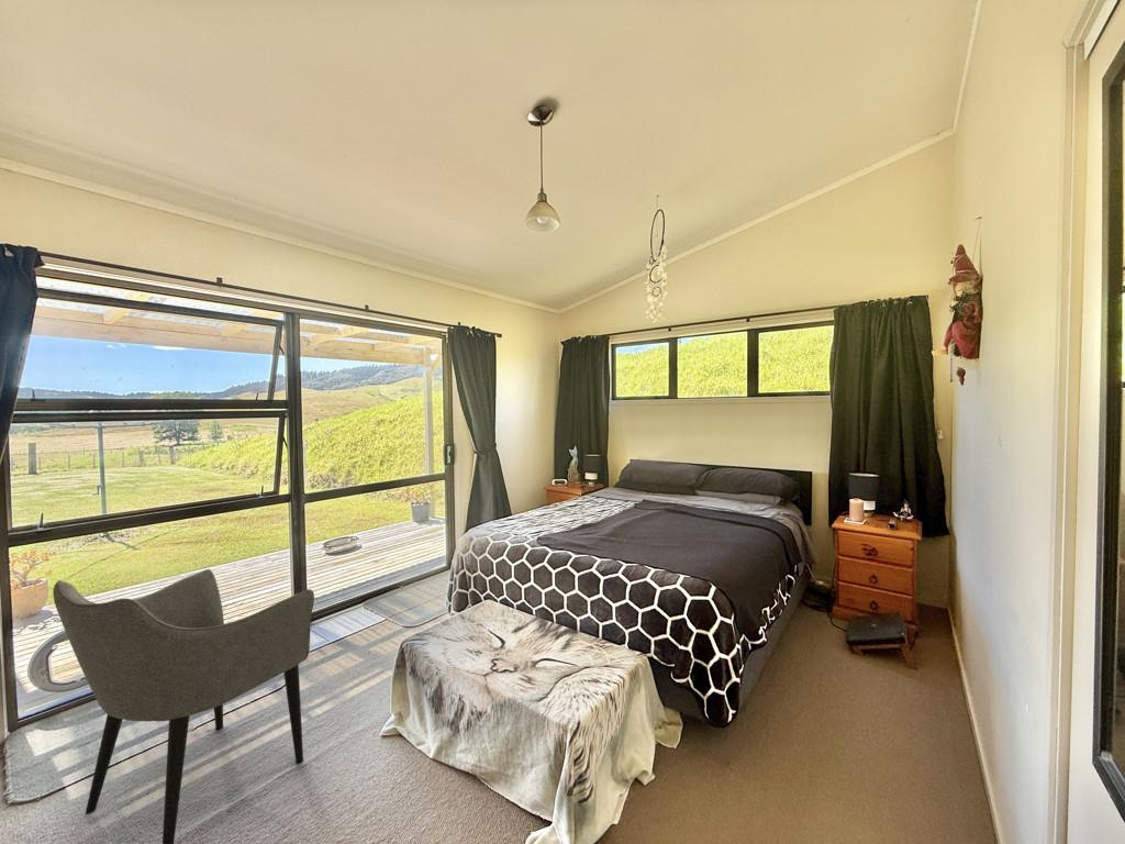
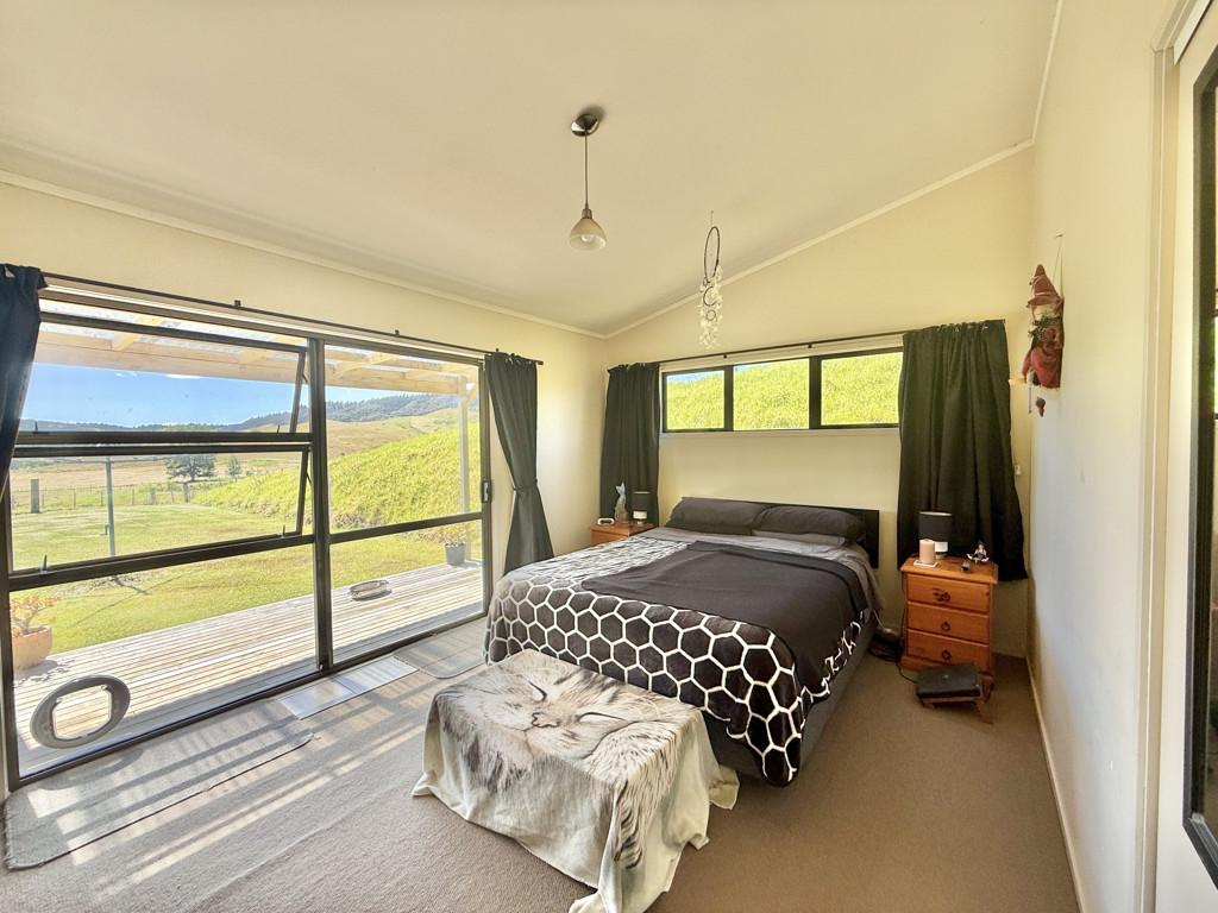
- armchair [52,568,315,844]
